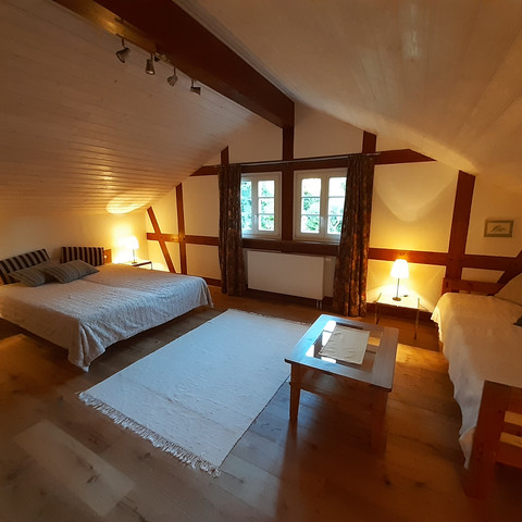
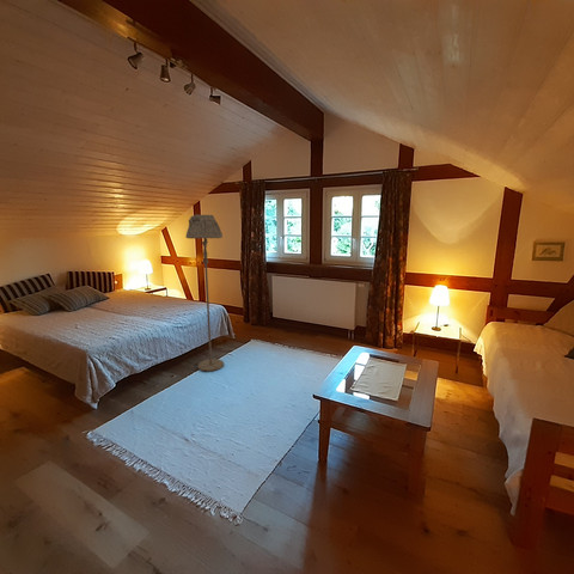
+ floor lamp [184,214,225,373]
